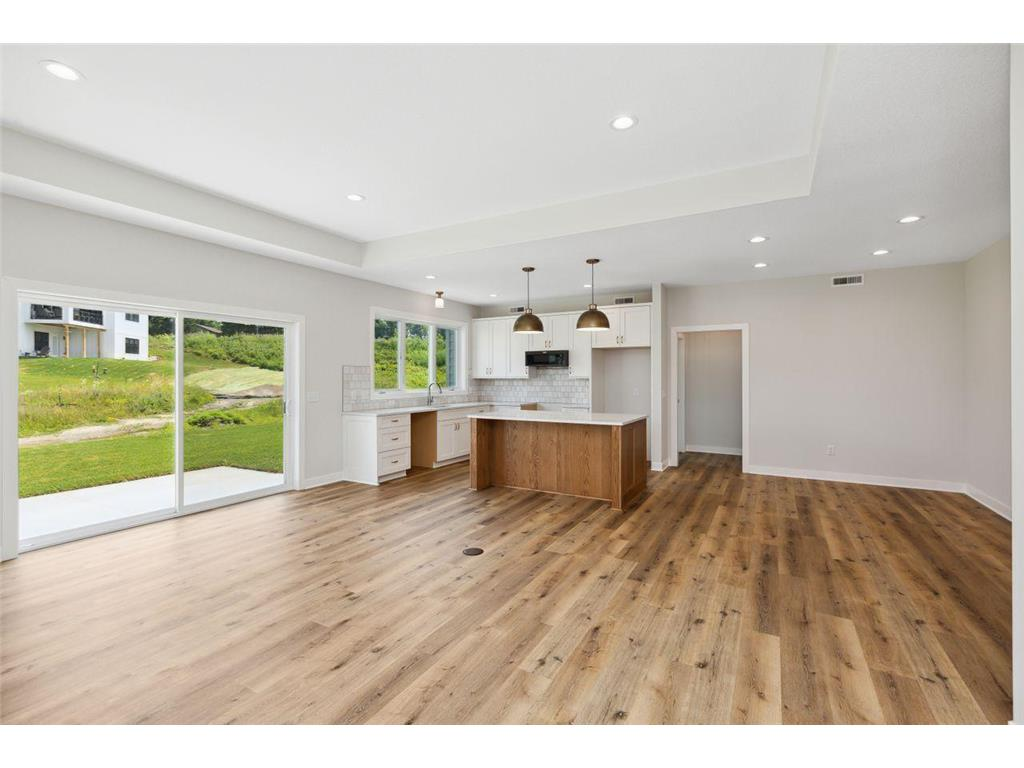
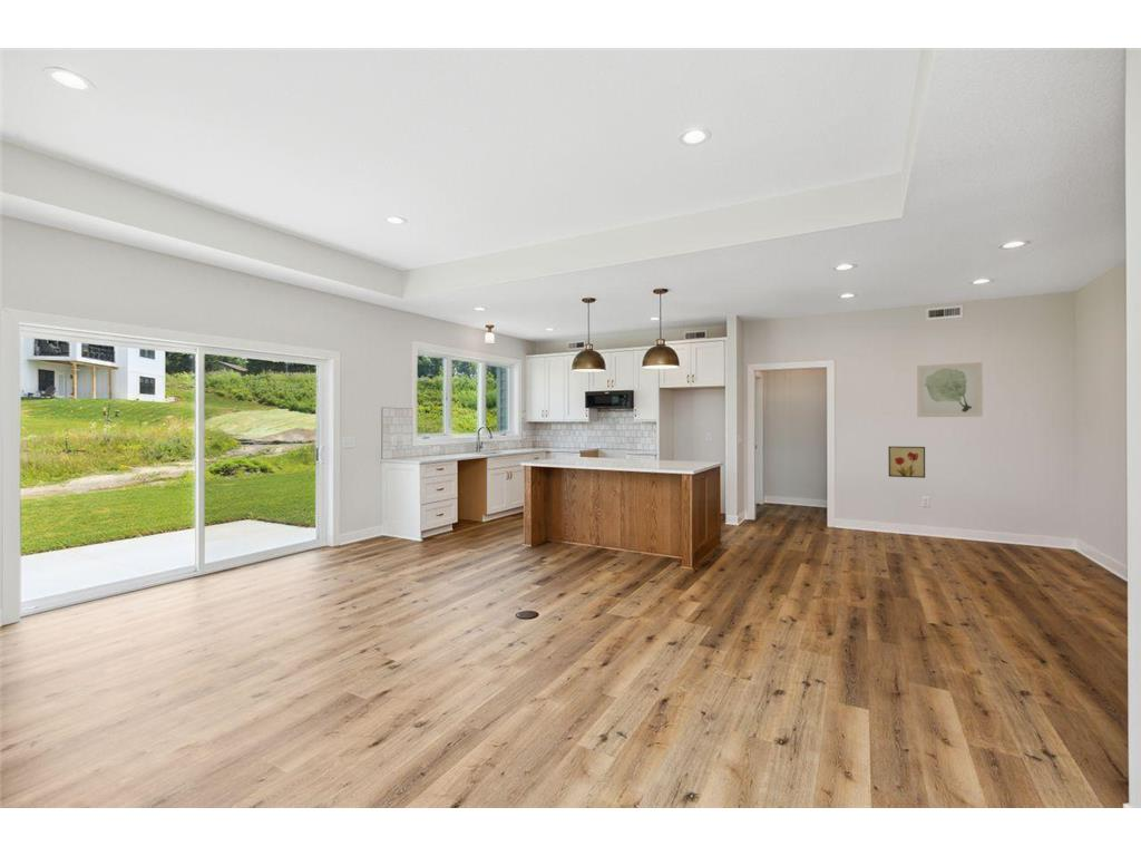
+ wall art [916,361,984,418]
+ wall art [887,446,926,479]
